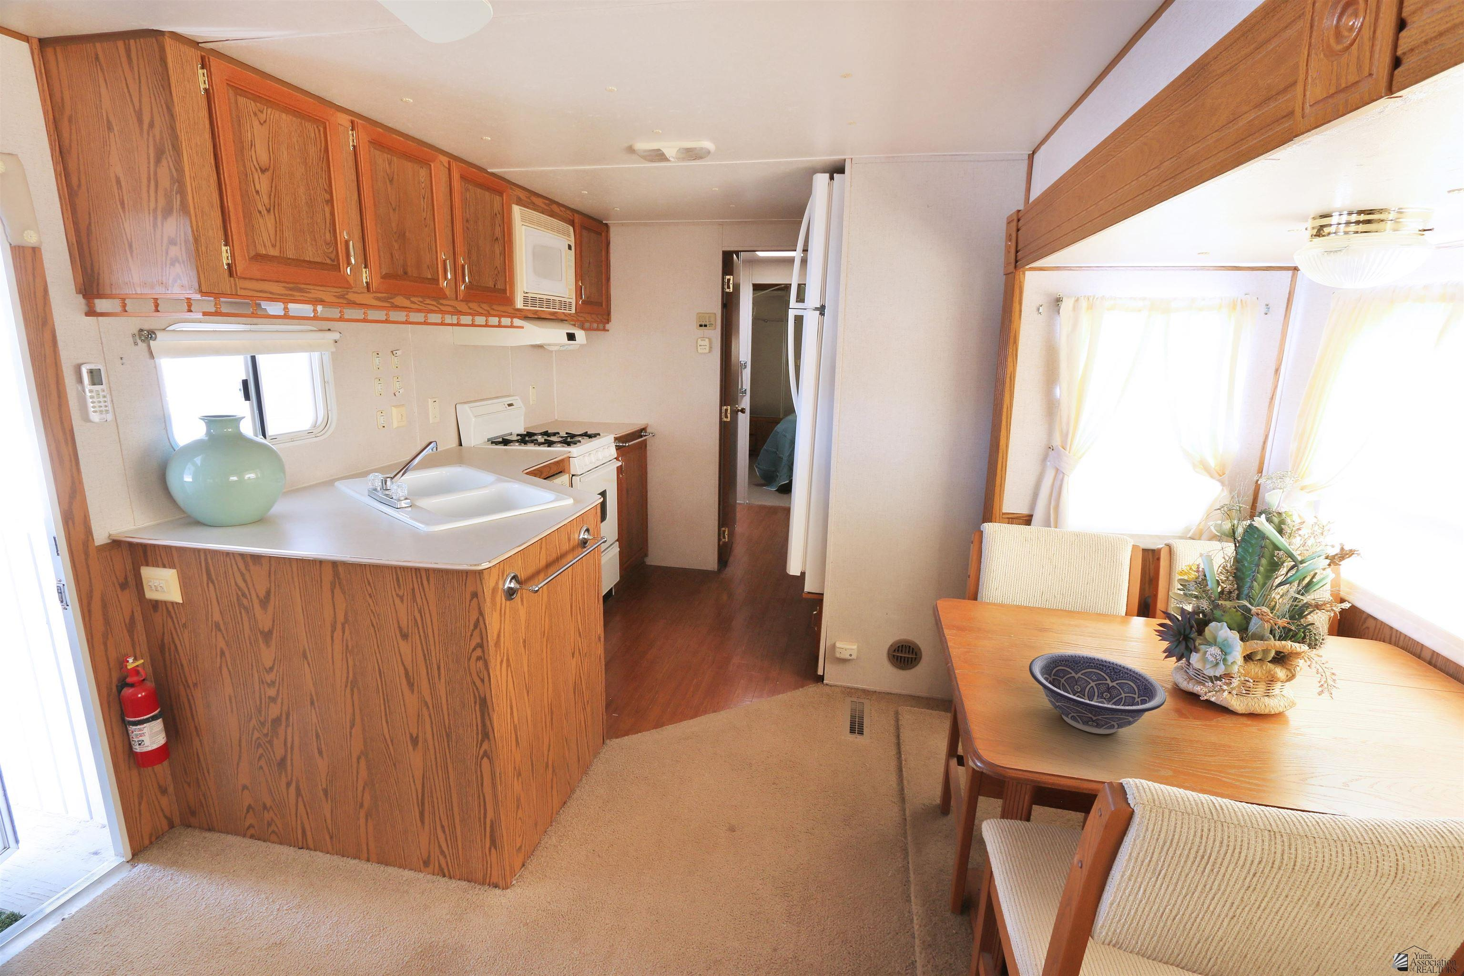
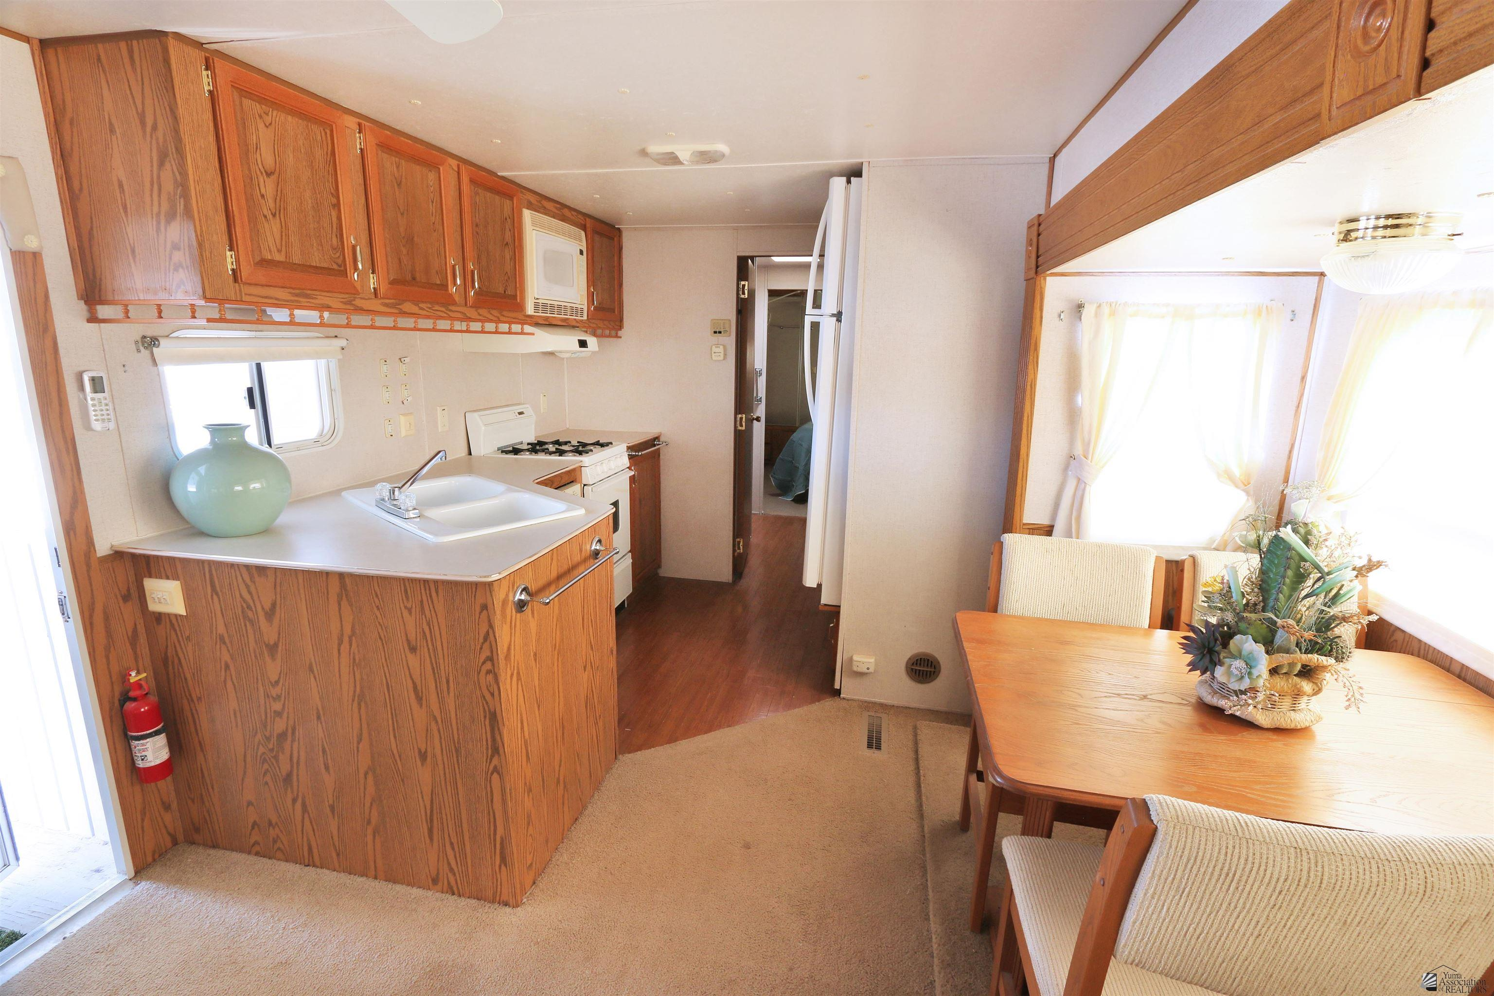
- decorative bowl [1028,651,1167,734]
